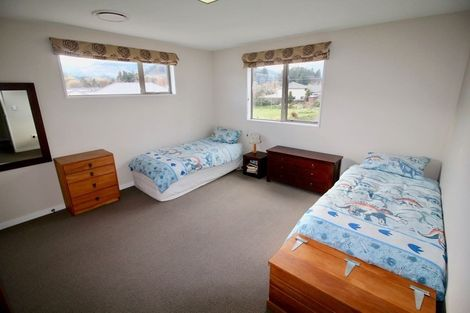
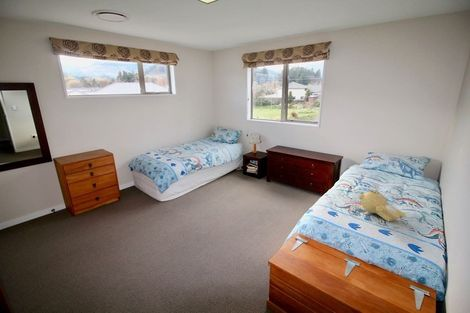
+ teddy bear [358,190,407,222]
